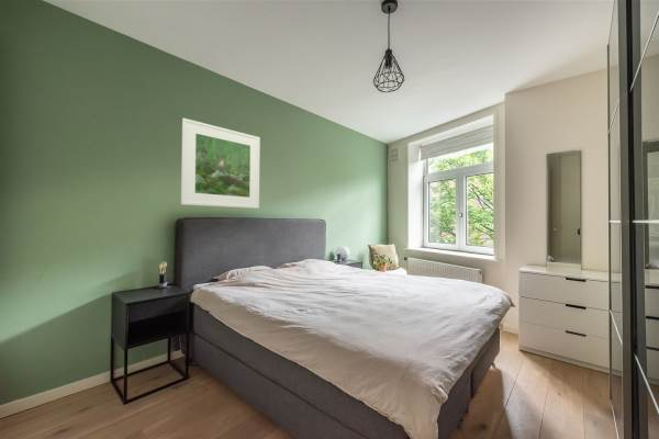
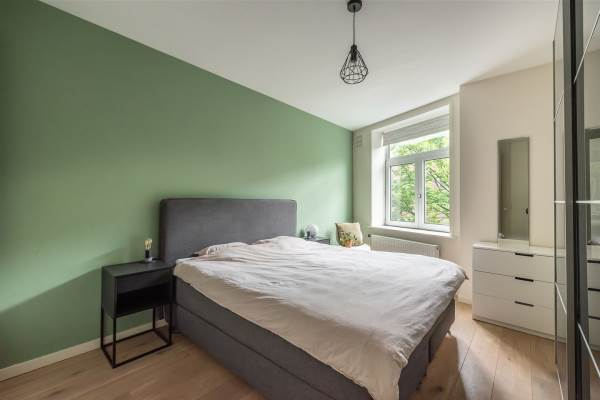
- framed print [180,117,261,210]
